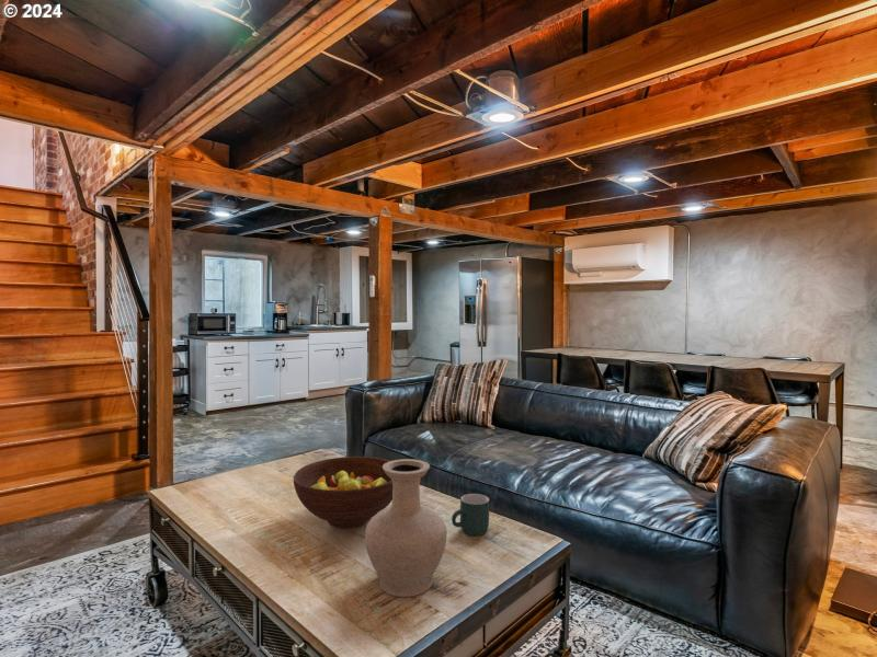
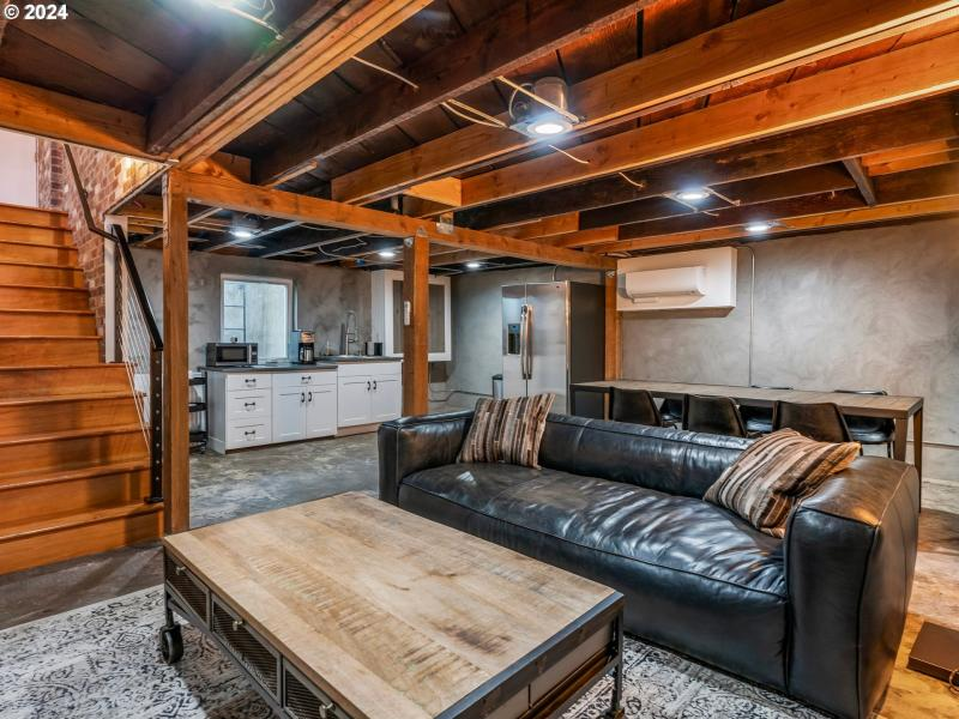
- mug [451,493,490,537]
- fruit bowl [293,456,394,529]
- vase [364,458,447,598]
